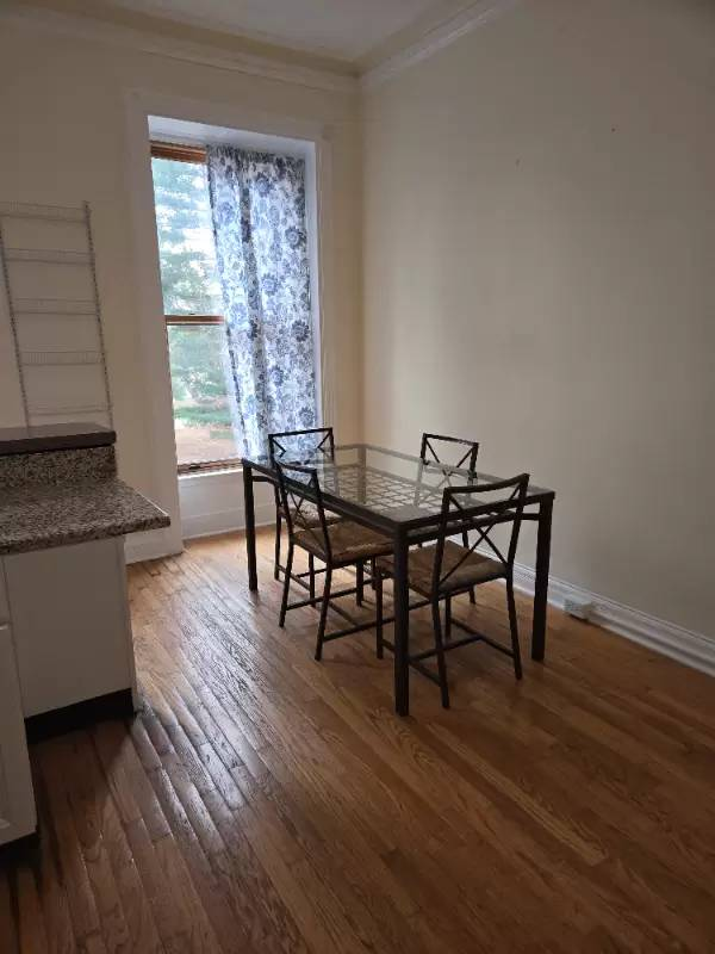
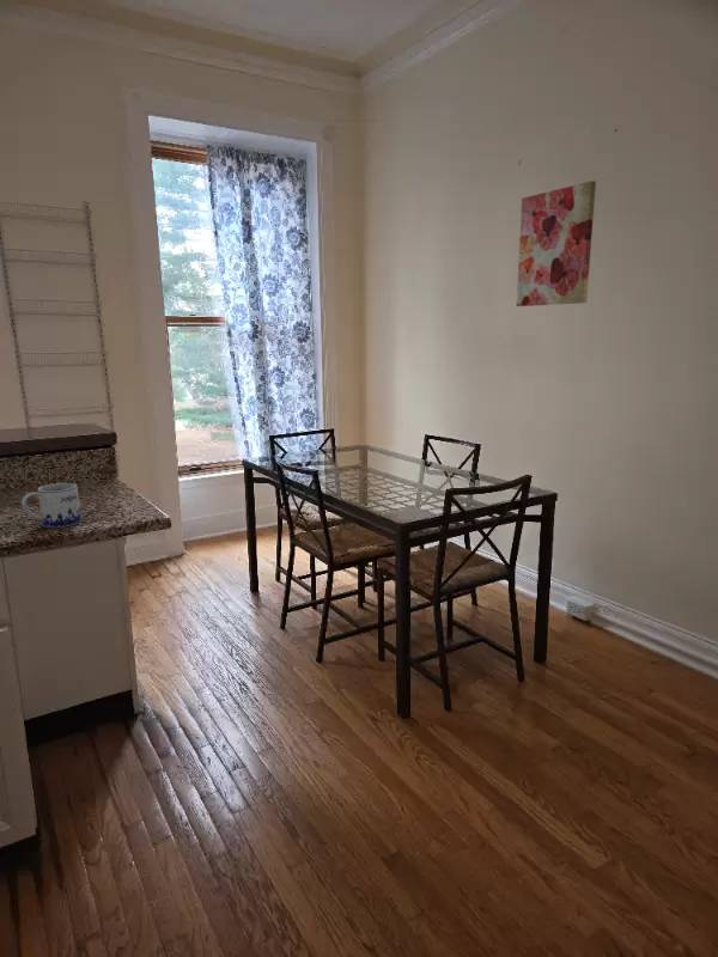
+ wall art [516,179,597,307]
+ mug [20,482,83,529]
